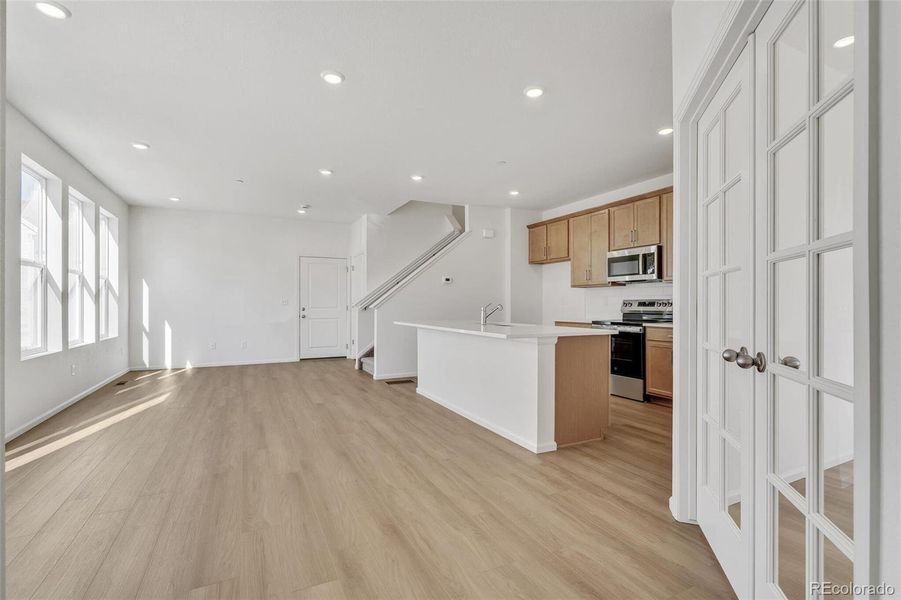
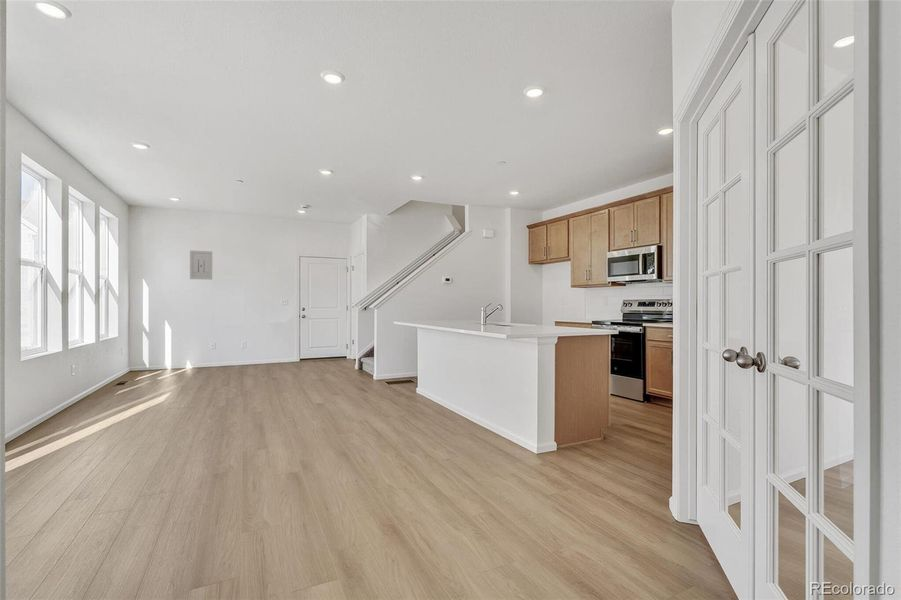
+ wall art [189,249,213,281]
